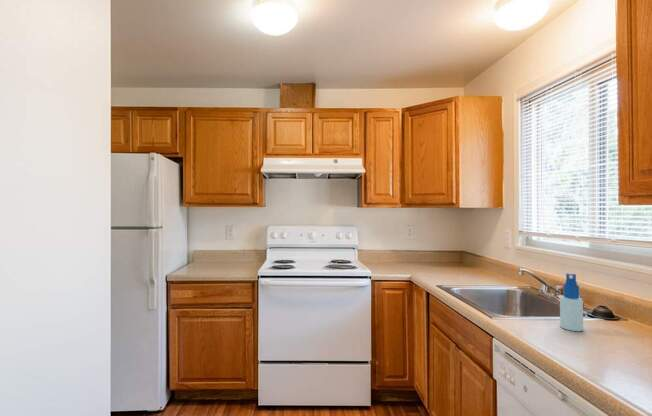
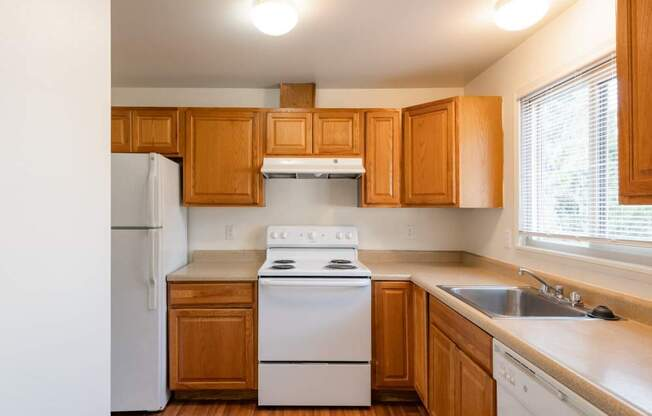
- spray bottle [559,272,584,332]
